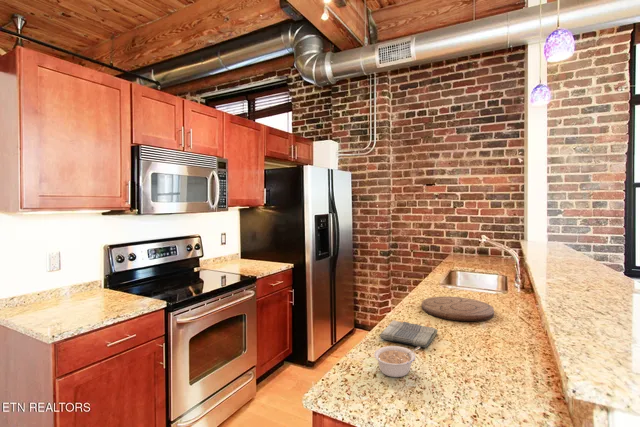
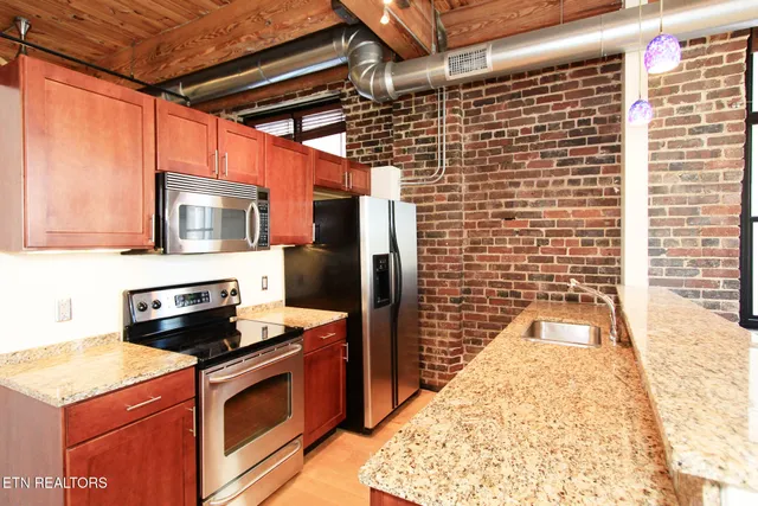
- dish towel [379,319,439,348]
- legume [373,345,421,378]
- cutting board [421,296,495,322]
